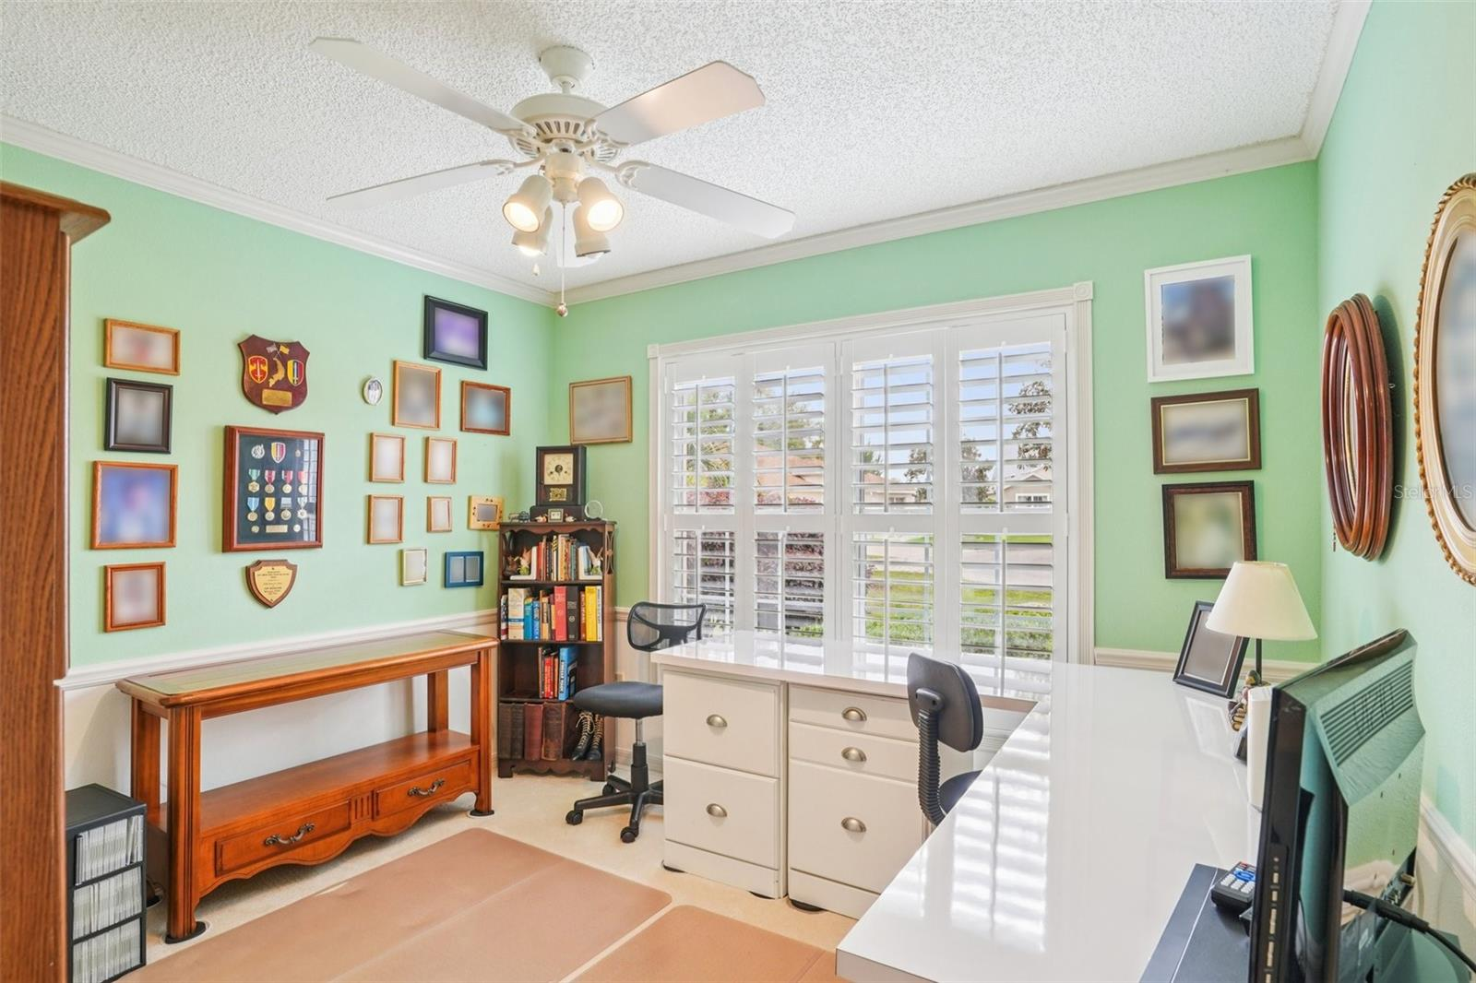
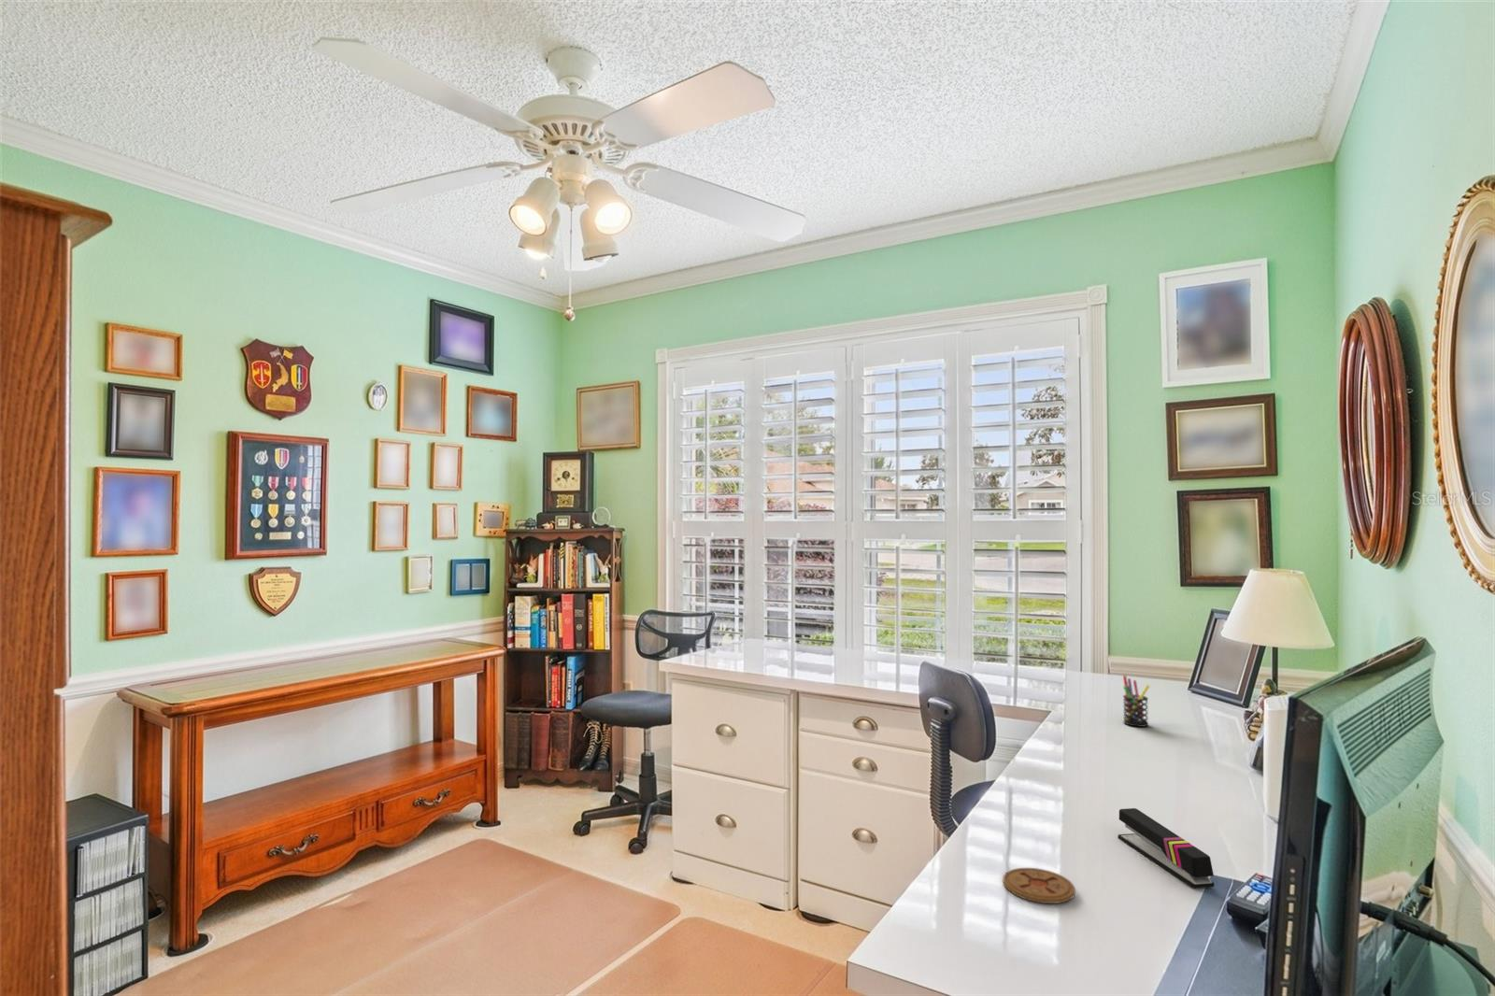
+ pen holder [1123,675,1150,728]
+ stapler [1117,807,1215,888]
+ coaster [1001,867,1076,905]
